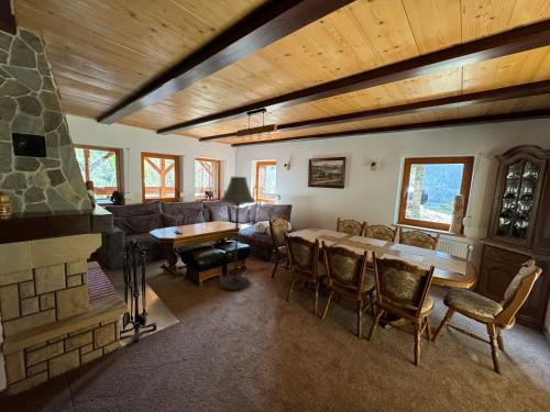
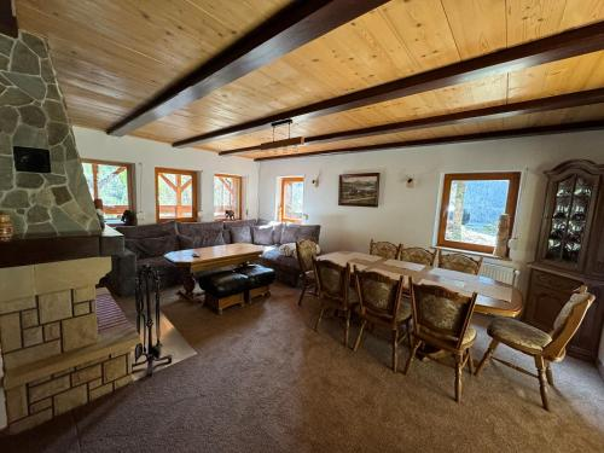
- floor lamp [219,176,256,292]
